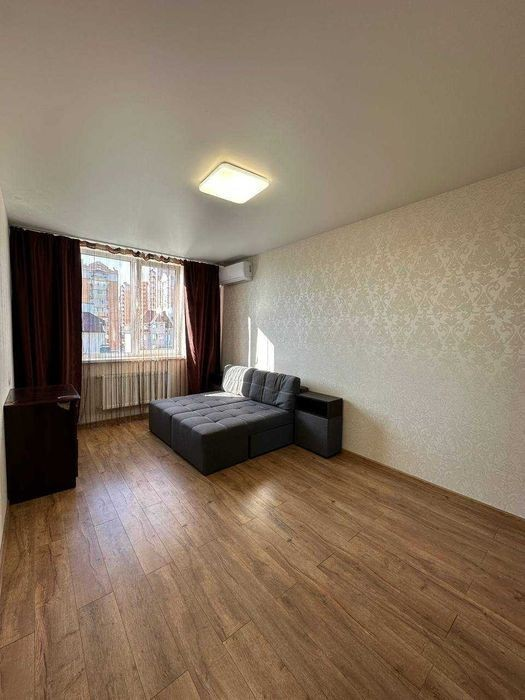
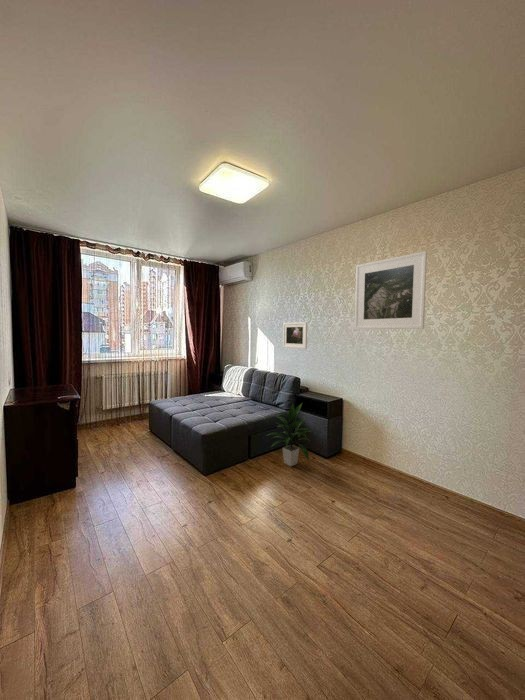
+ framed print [282,321,308,350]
+ indoor plant [264,401,311,467]
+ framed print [354,250,428,330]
